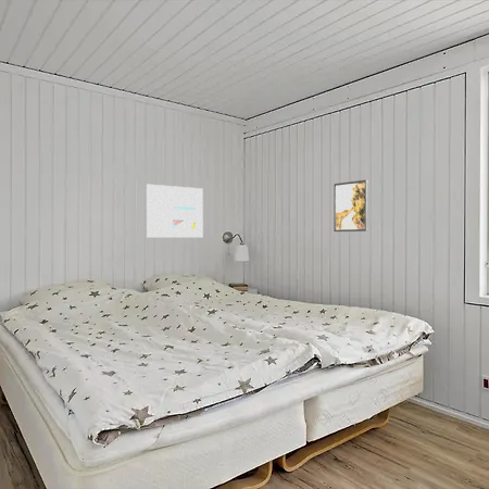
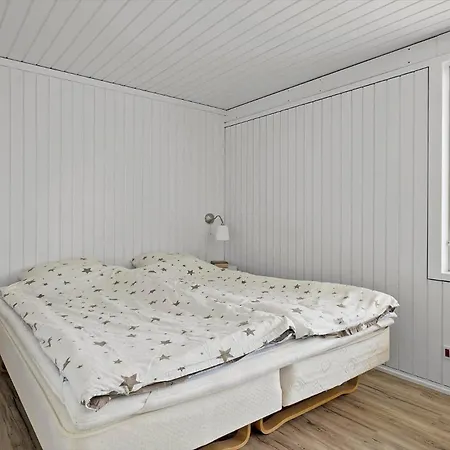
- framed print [333,178,369,233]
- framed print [146,184,204,239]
